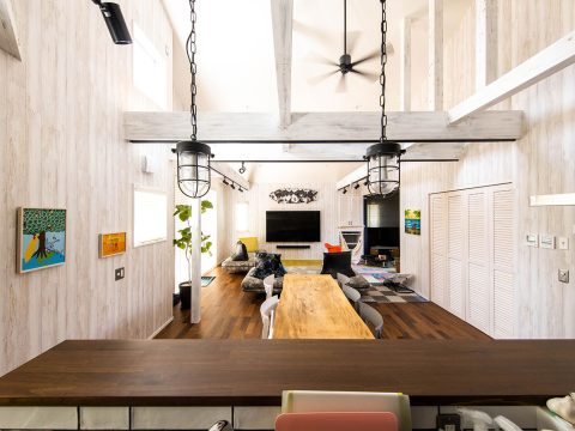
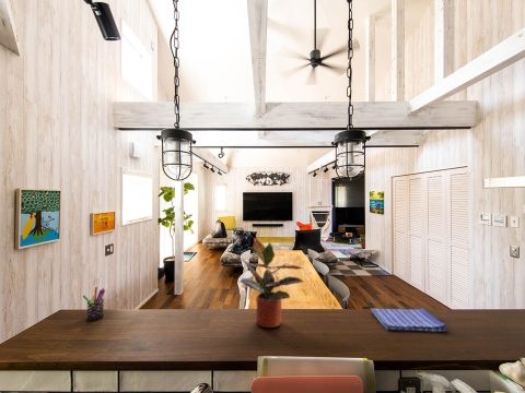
+ dish towel [370,307,447,332]
+ pen holder [82,286,106,322]
+ potted plant [238,237,305,329]
